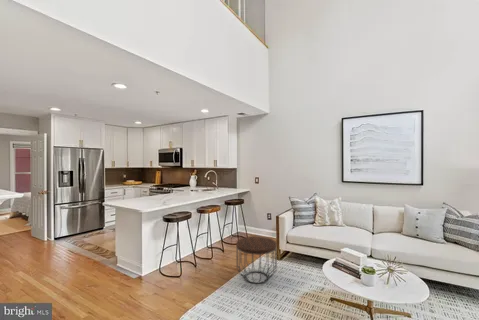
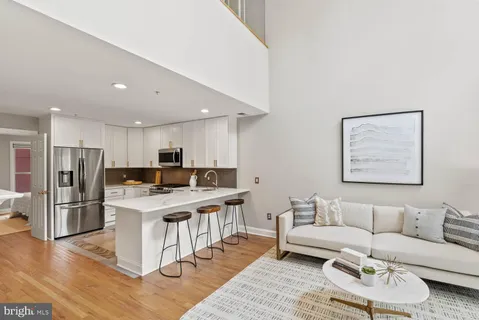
- side table [235,235,278,285]
